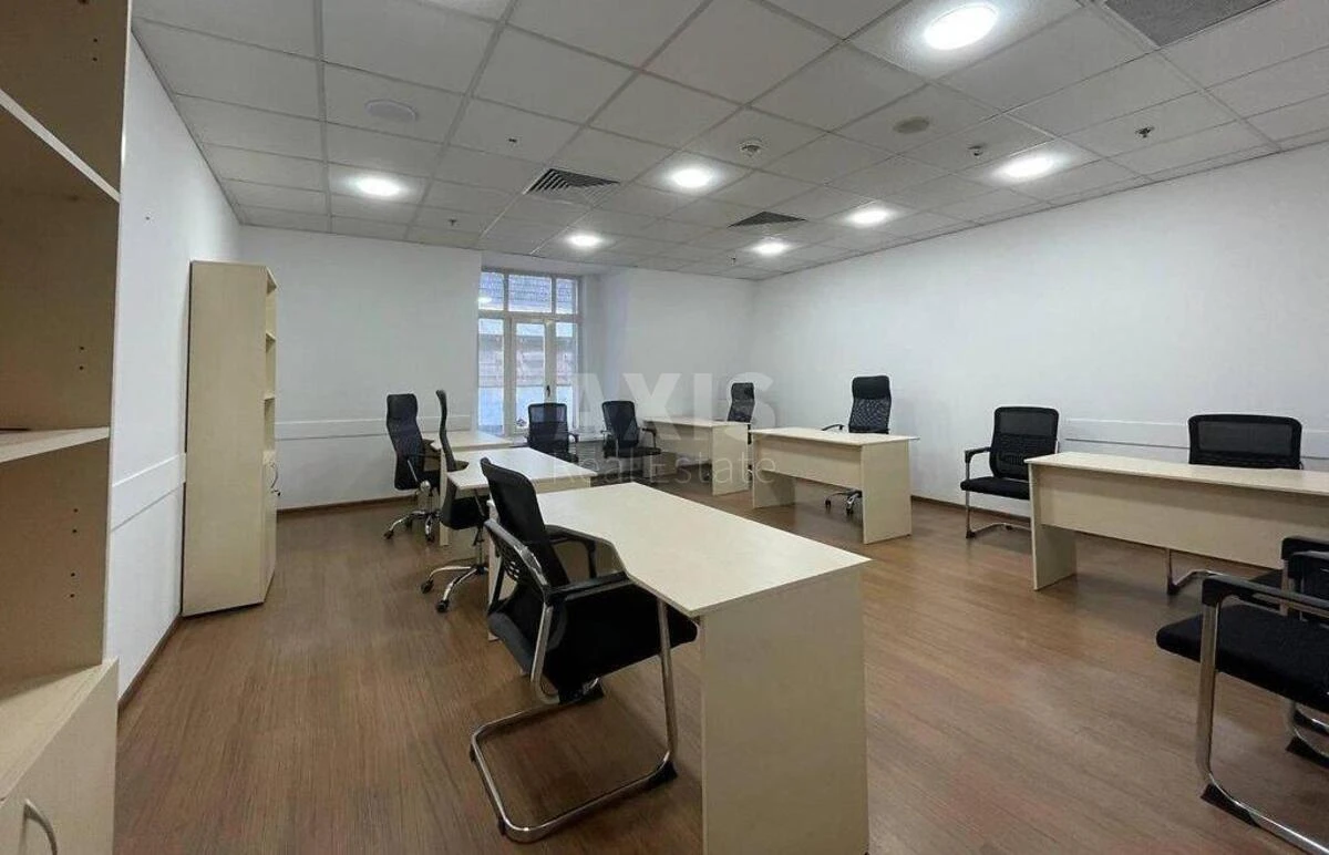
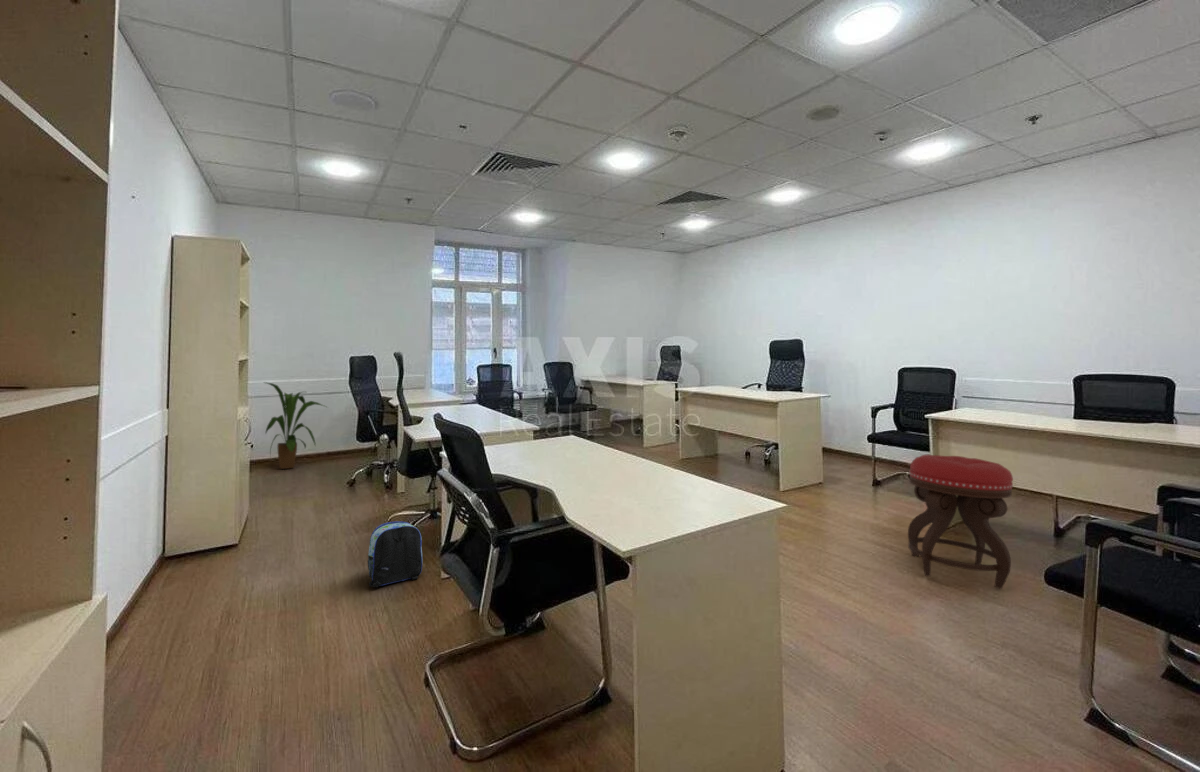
+ backpack [367,520,424,588]
+ stool [907,454,1014,590]
+ house plant [262,381,329,470]
